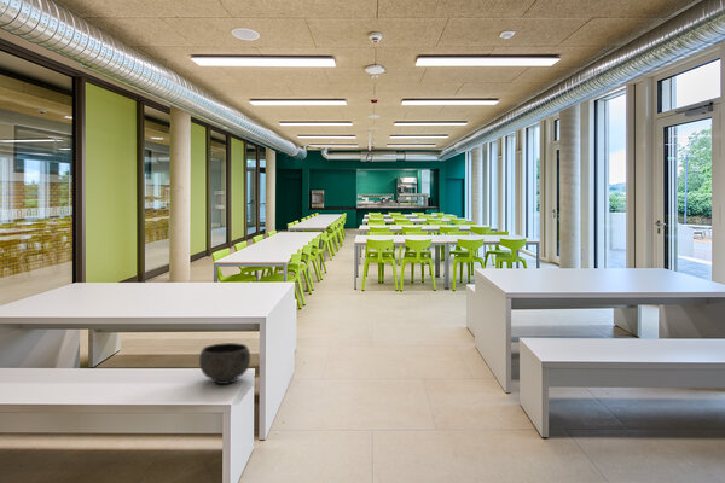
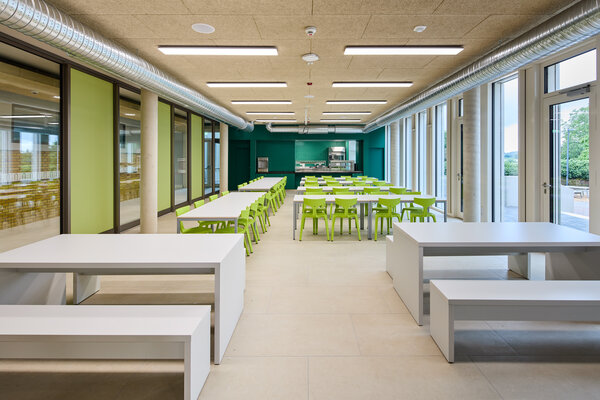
- bowl [198,342,251,385]
